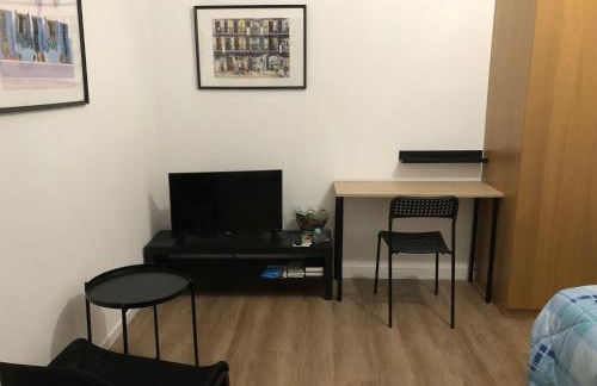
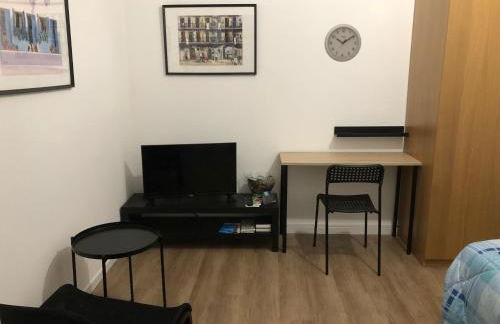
+ wall clock [323,23,362,63]
